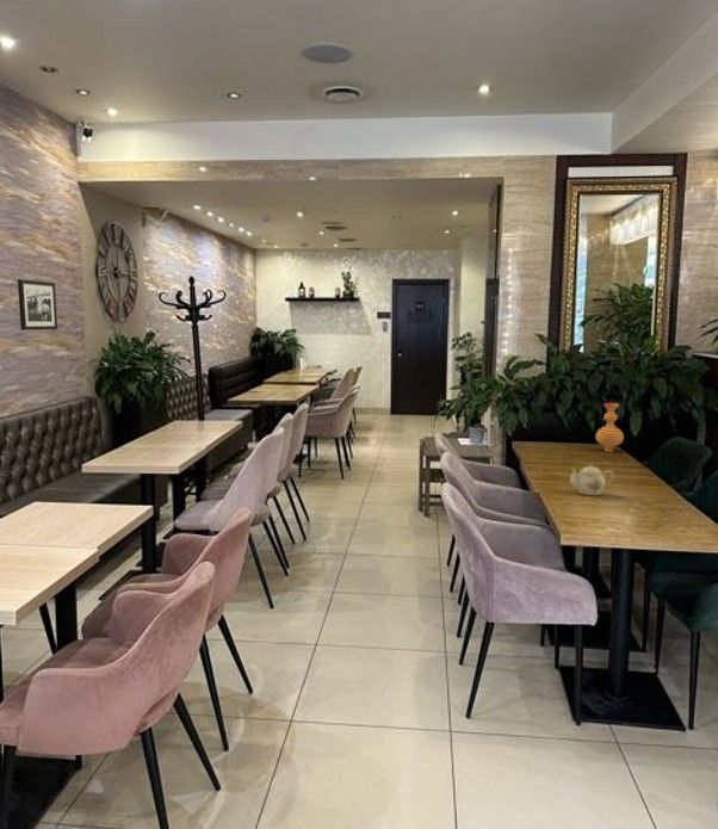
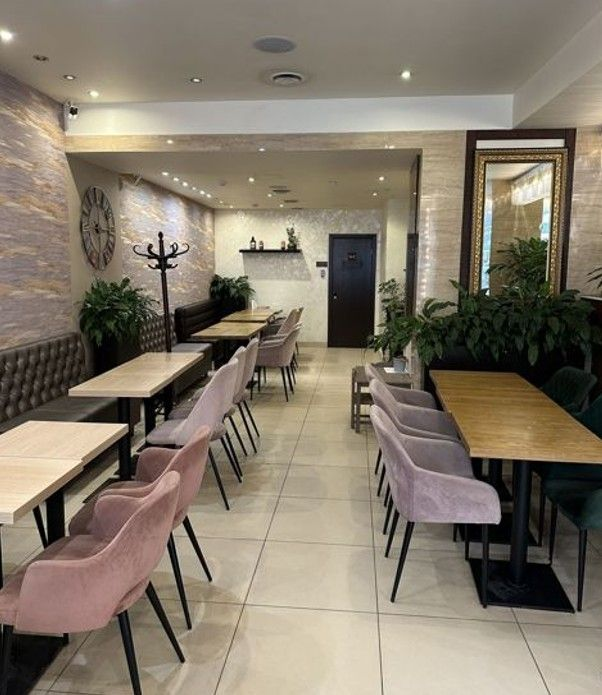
- picture frame [17,278,58,332]
- vase [595,402,625,452]
- teapot [569,464,614,496]
